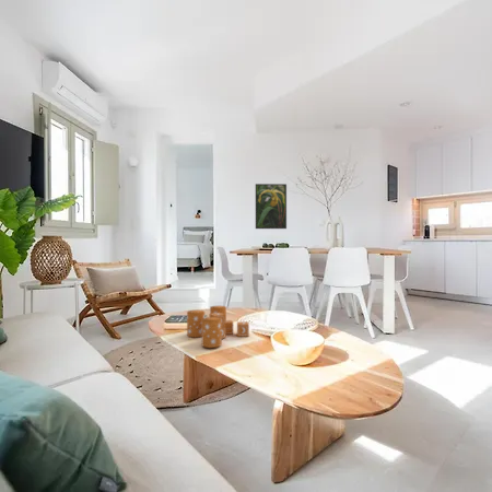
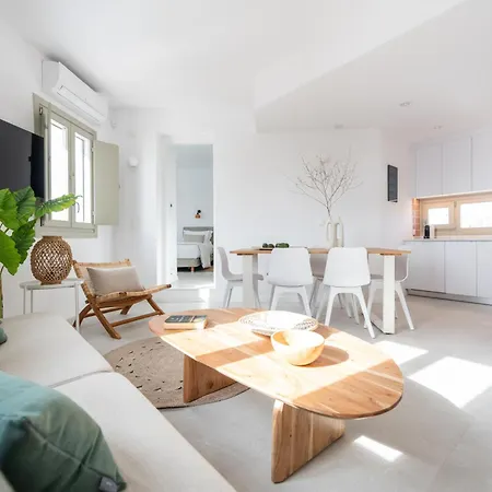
- candle [186,305,250,349]
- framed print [255,183,288,230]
